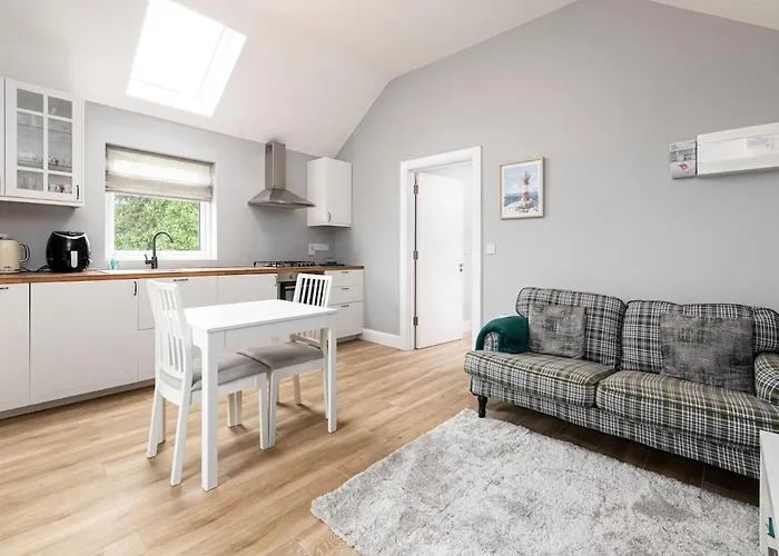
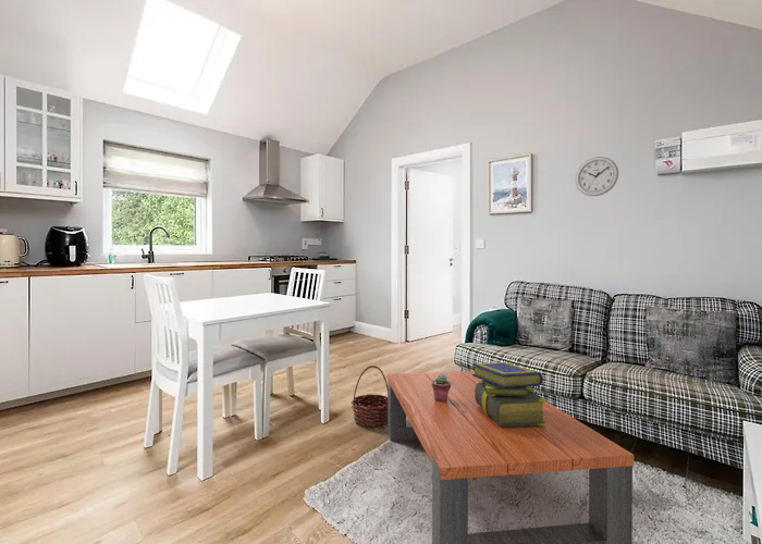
+ wall clock [575,156,619,197]
+ coffee table [386,370,635,544]
+ potted succulent [432,375,451,401]
+ basket [351,364,388,428]
+ stack of books [471,361,548,426]
